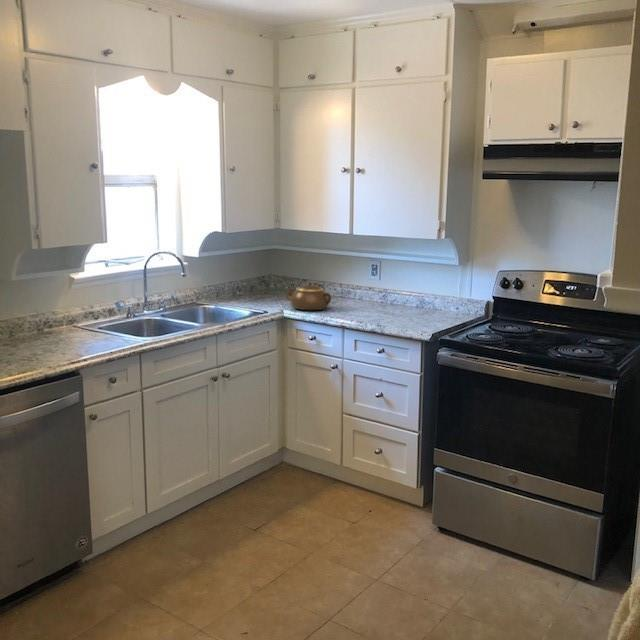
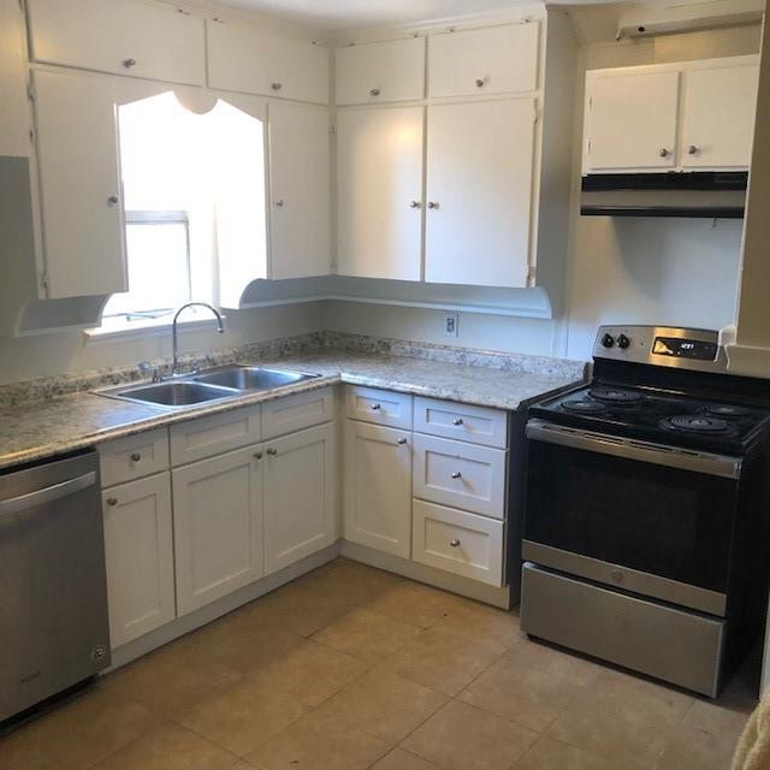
- teapot [285,282,332,311]
